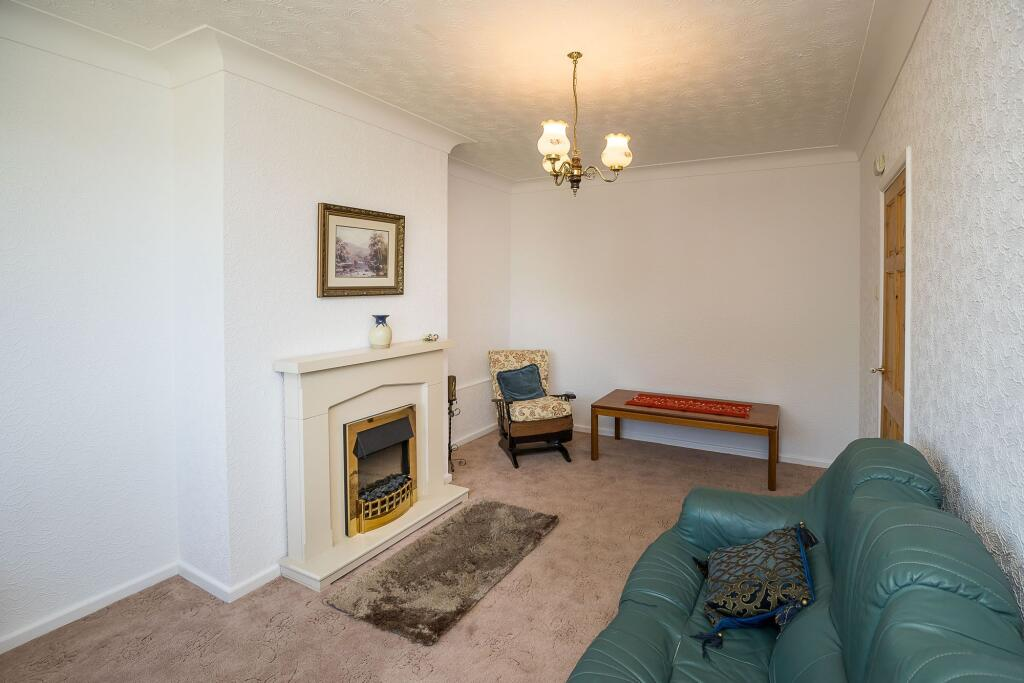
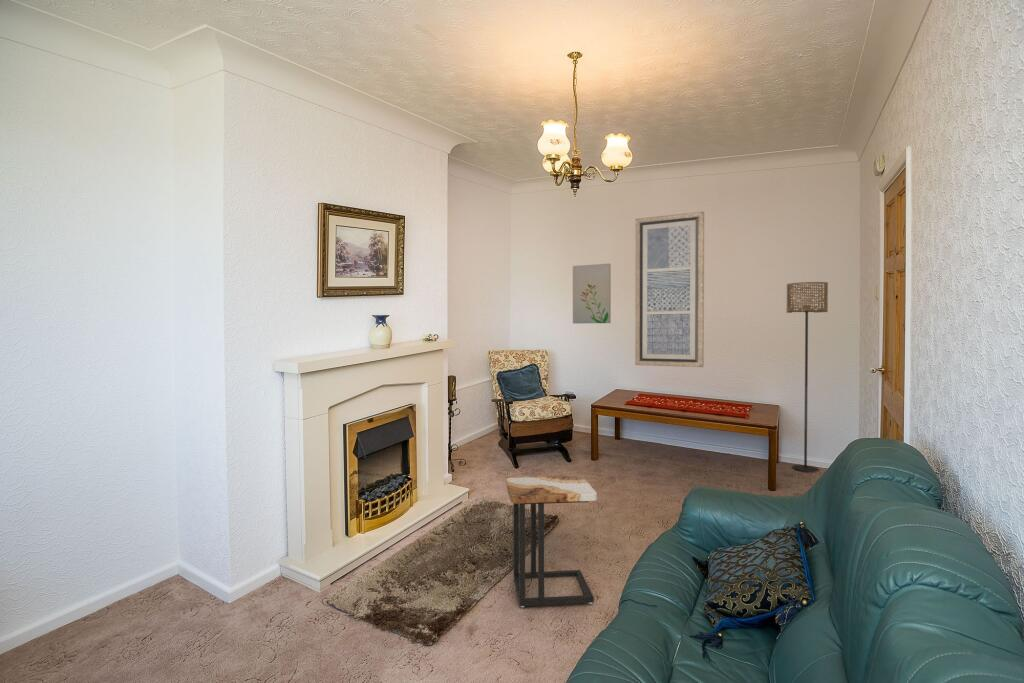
+ side table [505,475,598,608]
+ floor lamp [786,281,829,473]
+ wall art [634,211,705,368]
+ wall art [572,263,612,325]
